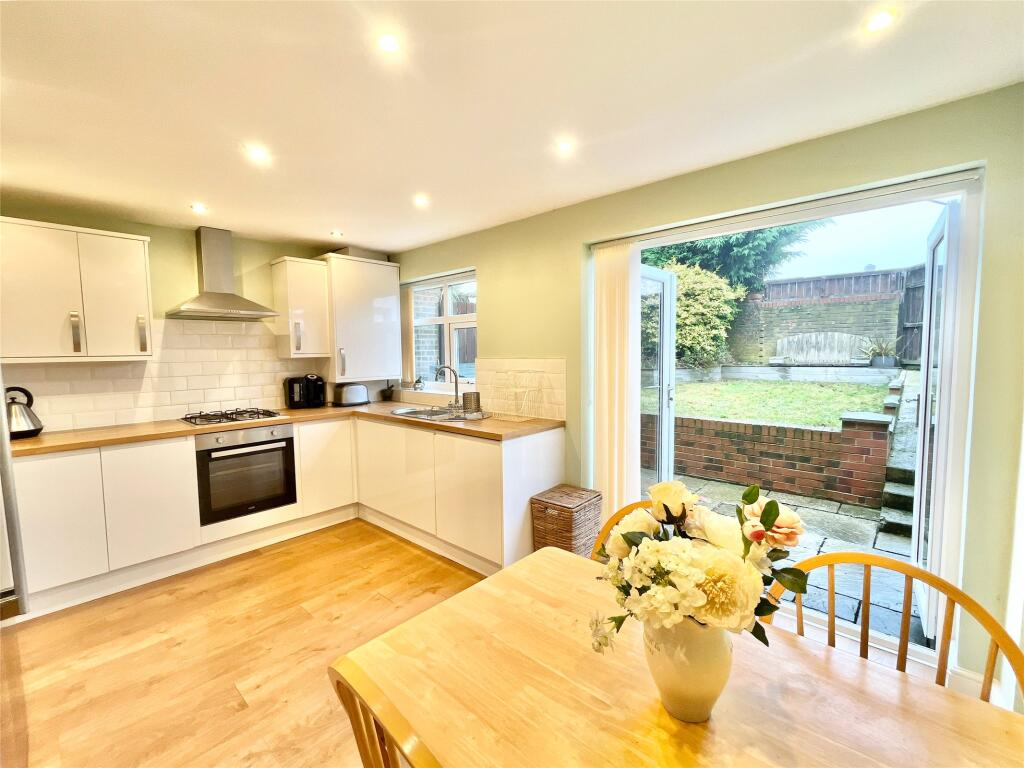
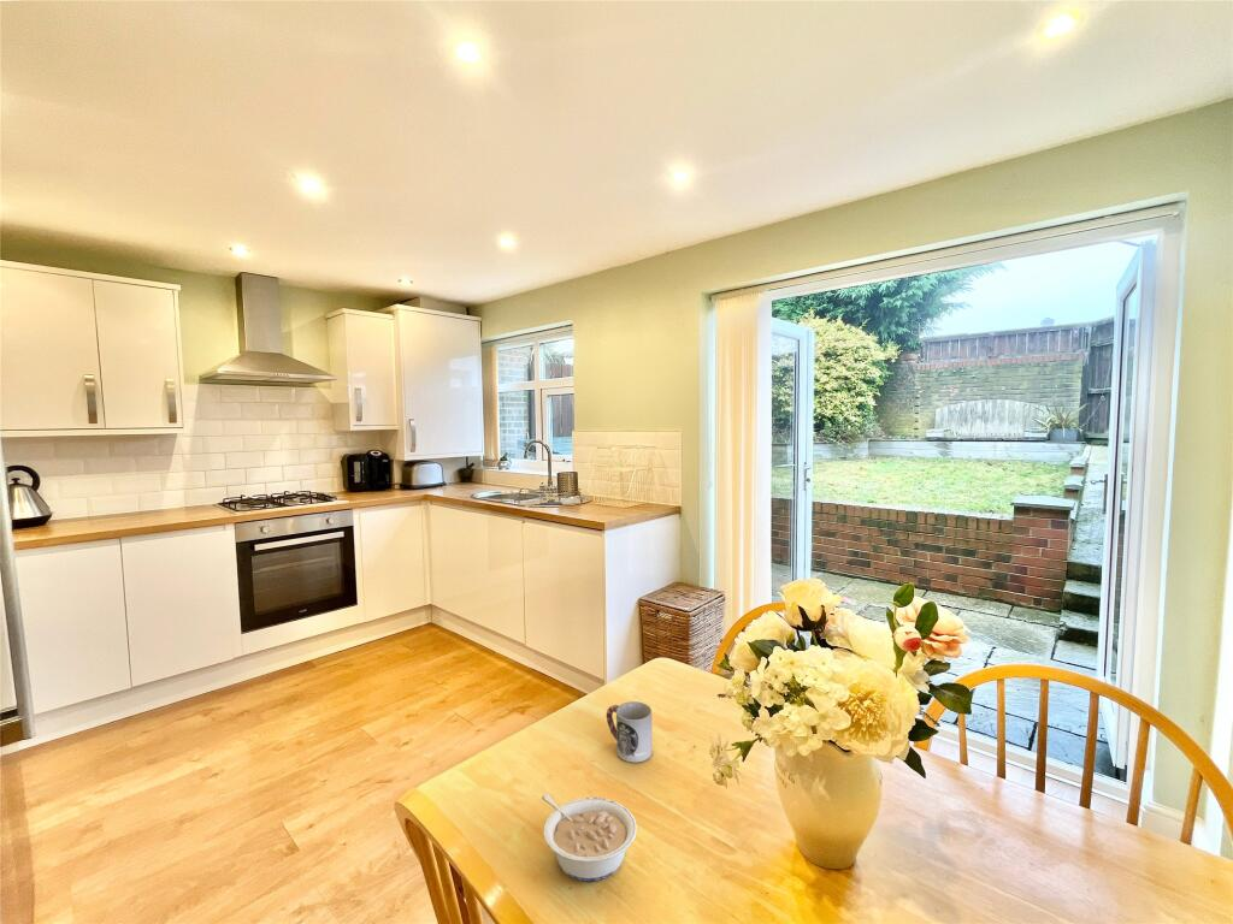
+ legume [541,792,638,882]
+ cup [606,700,654,763]
